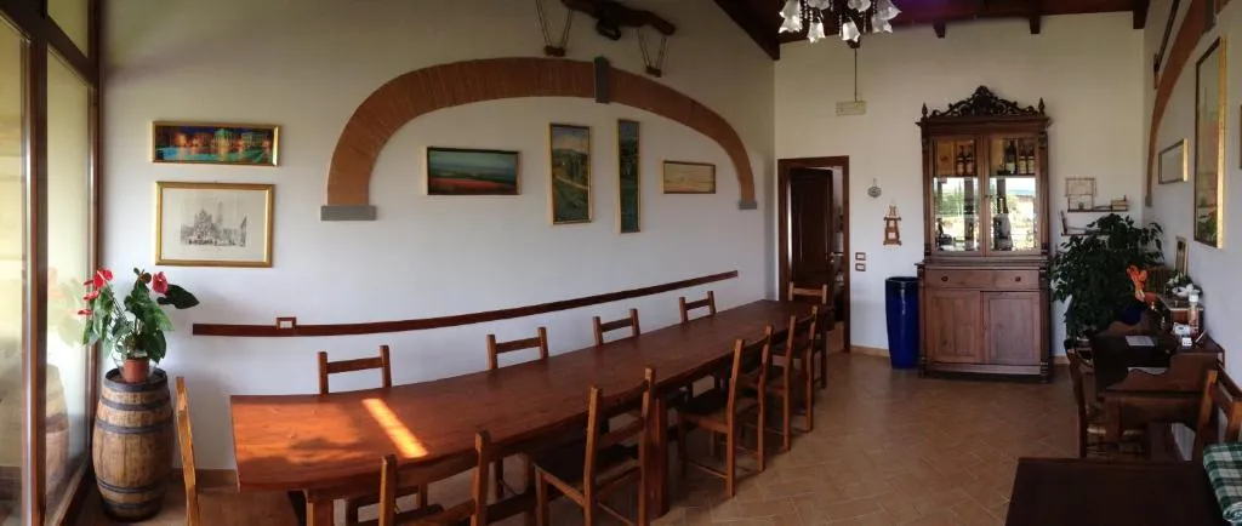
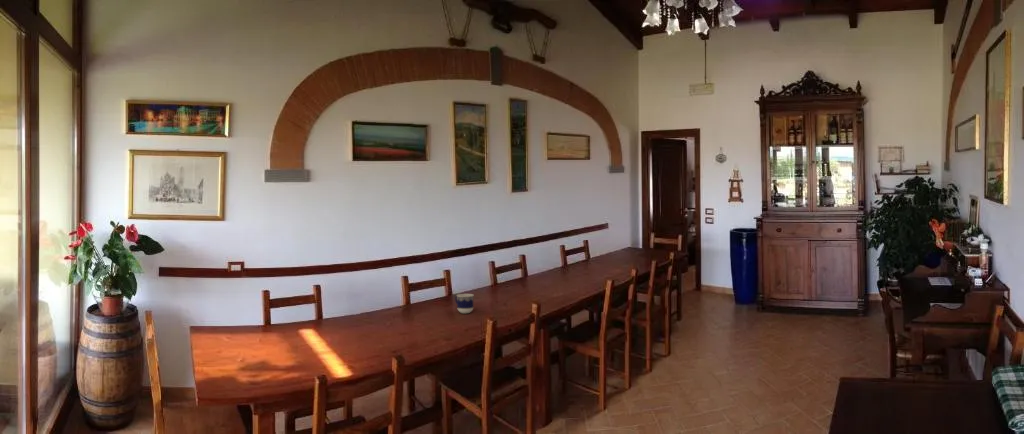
+ cup [454,293,474,314]
